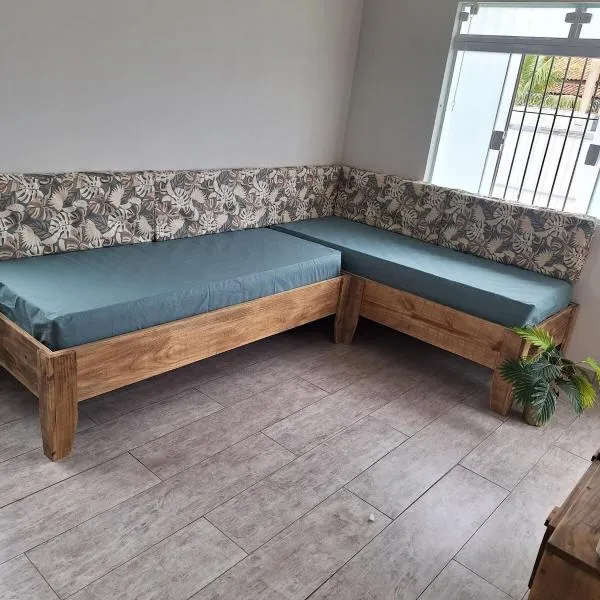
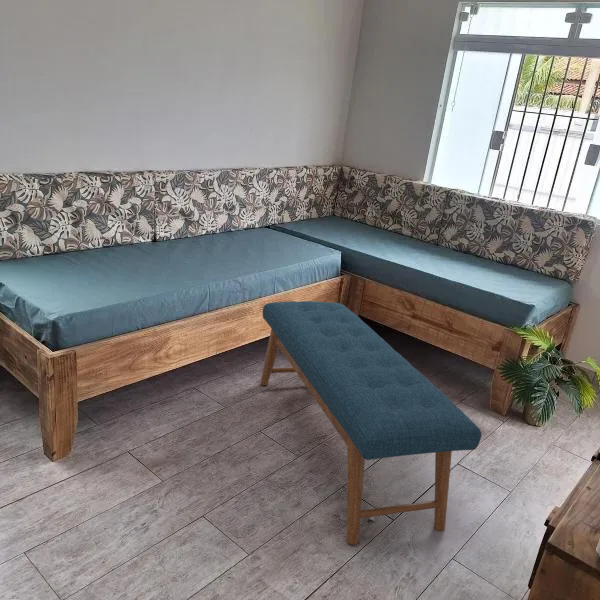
+ bench [259,300,483,546]
